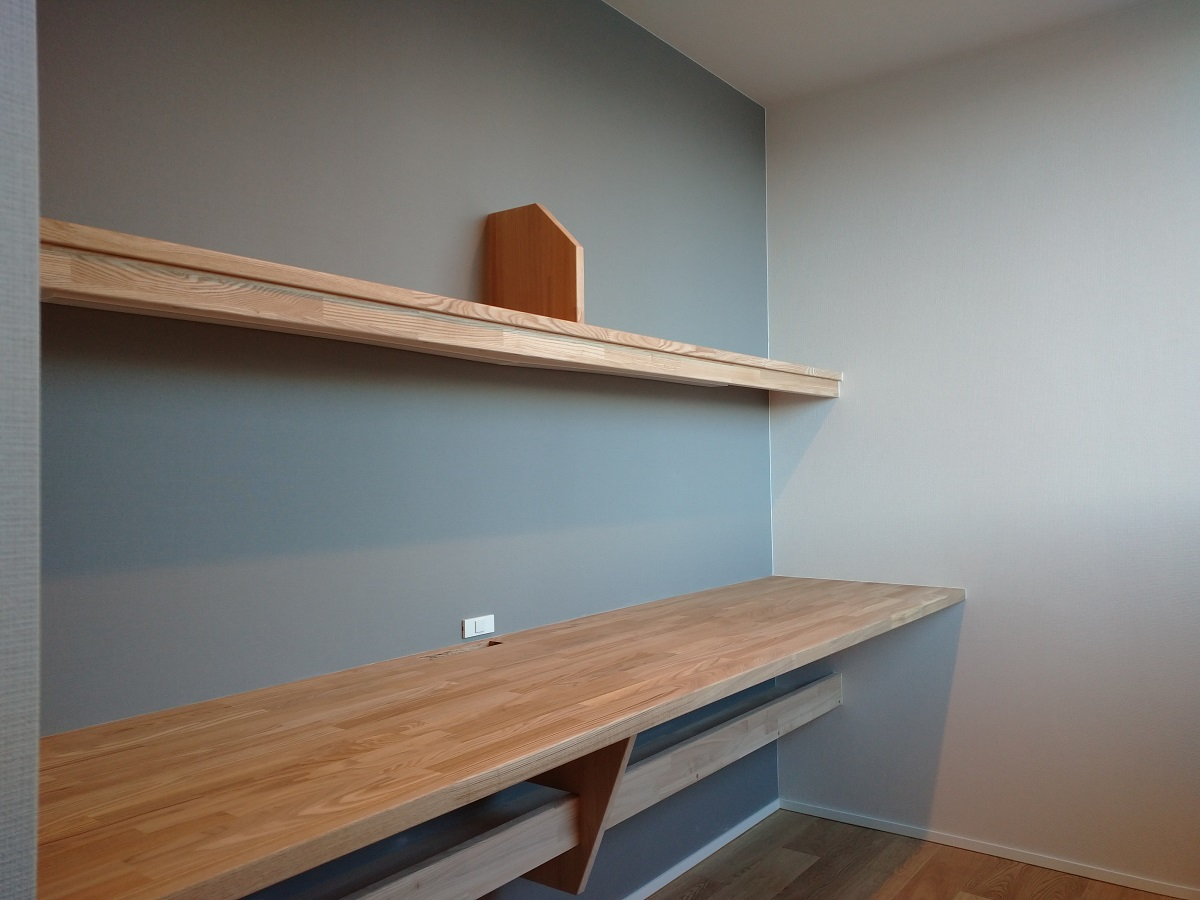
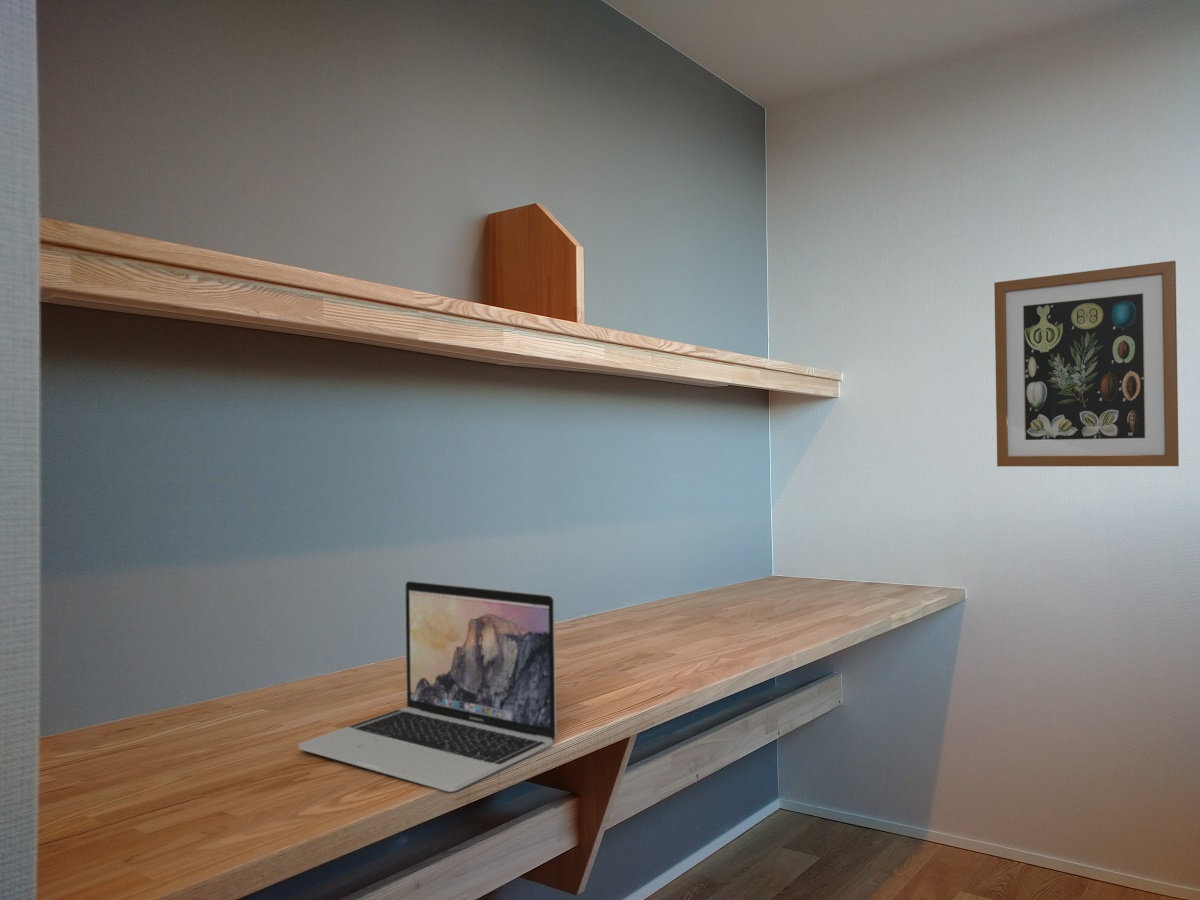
+ wall art [993,260,1180,468]
+ laptop [298,580,557,793]
